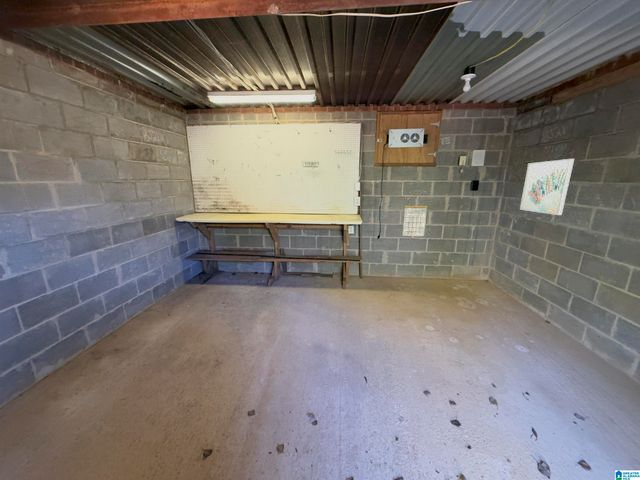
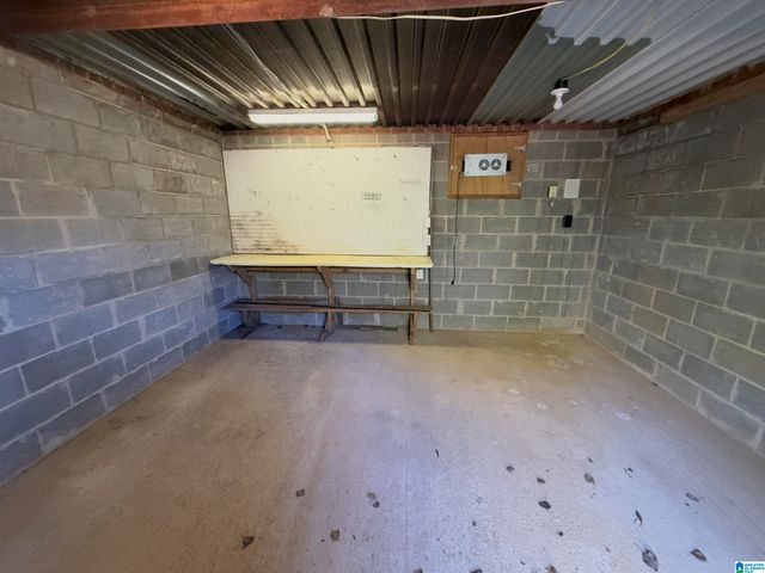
- calendar [402,198,428,237]
- wall art [519,158,575,216]
